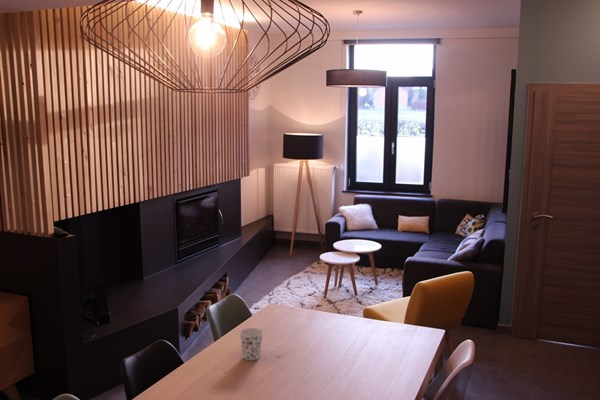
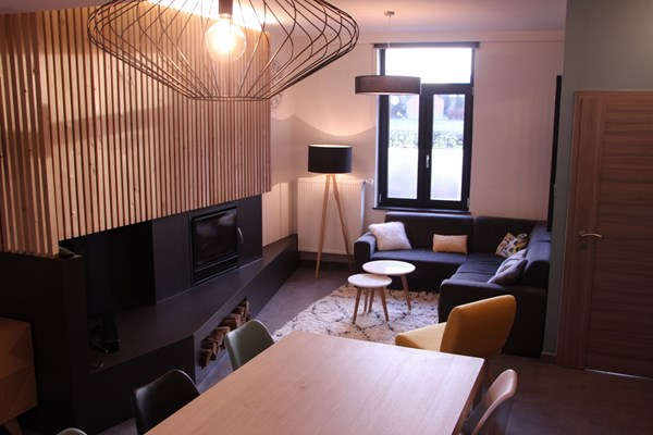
- cup [239,327,264,361]
